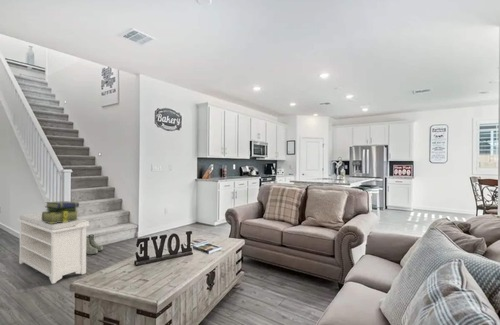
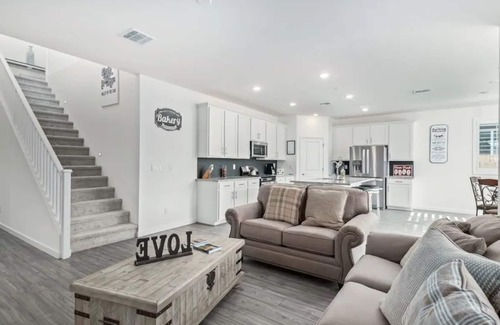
- stack of books [42,200,80,223]
- boots [86,234,104,256]
- bench [16,211,90,285]
